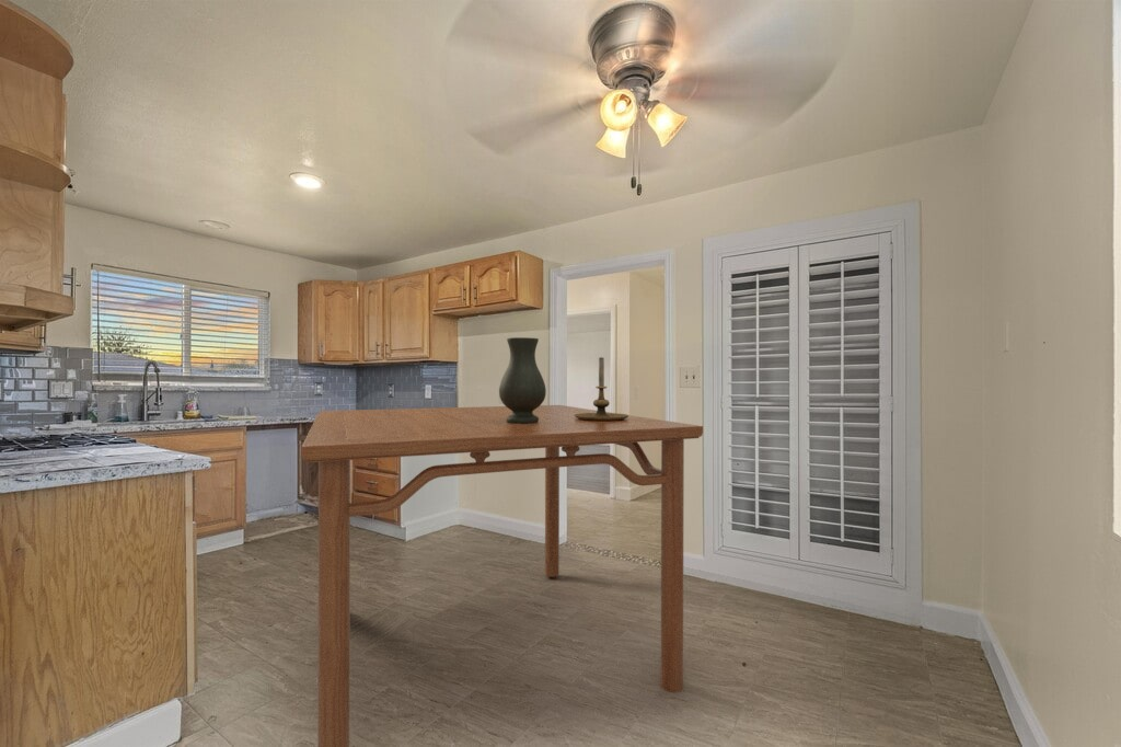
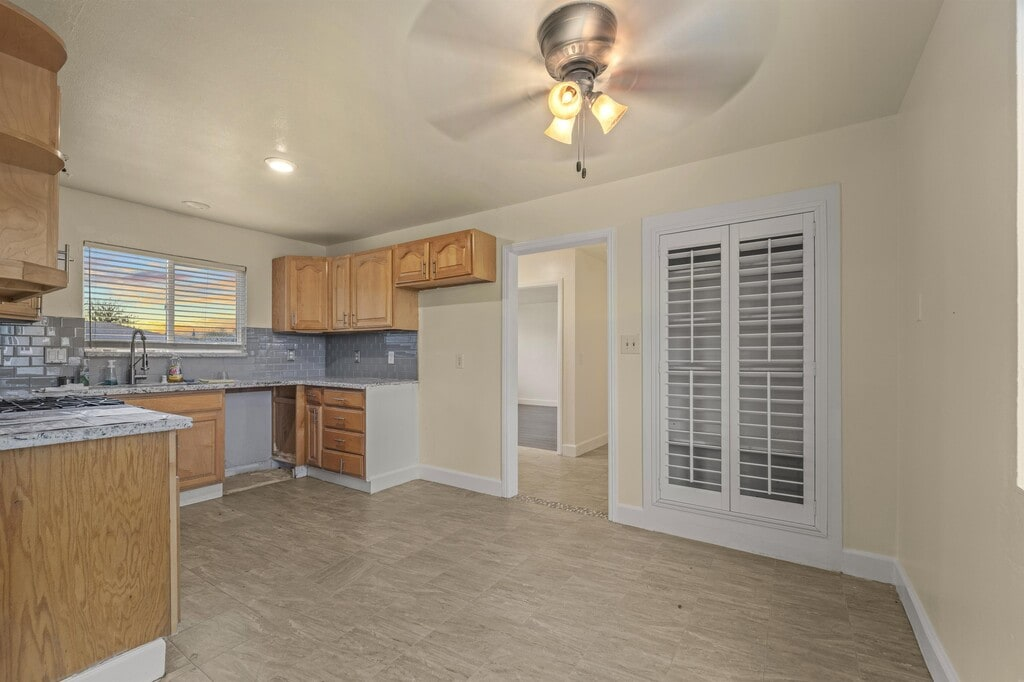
- vase [498,336,547,423]
- dining table [301,404,704,747]
- candle holder [575,356,629,421]
